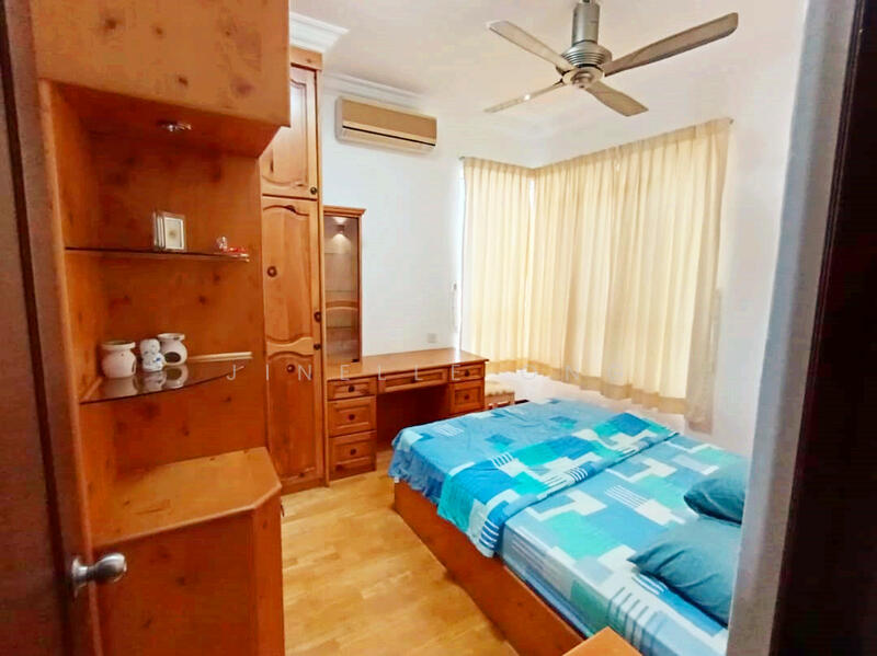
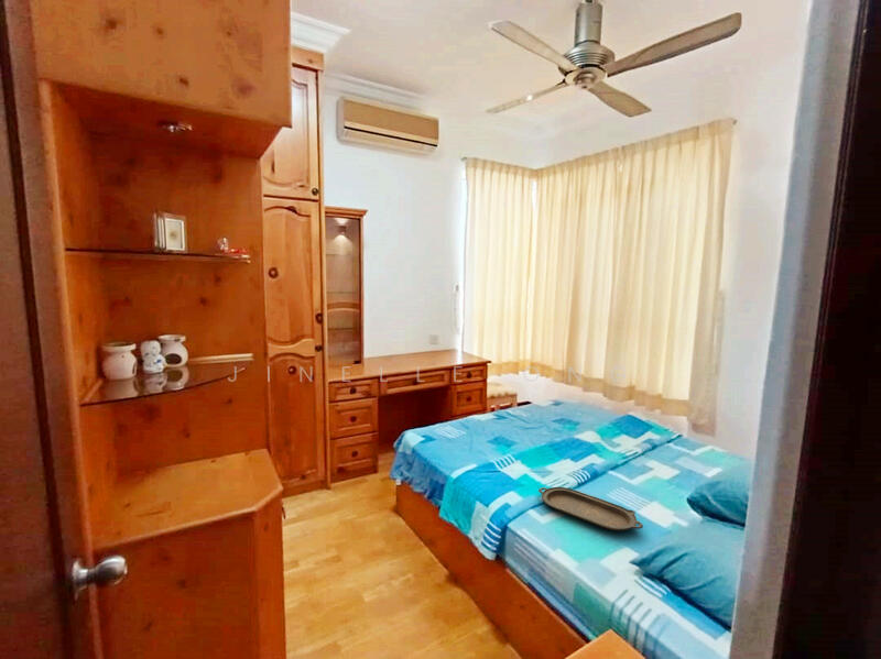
+ serving tray [537,486,644,531]
